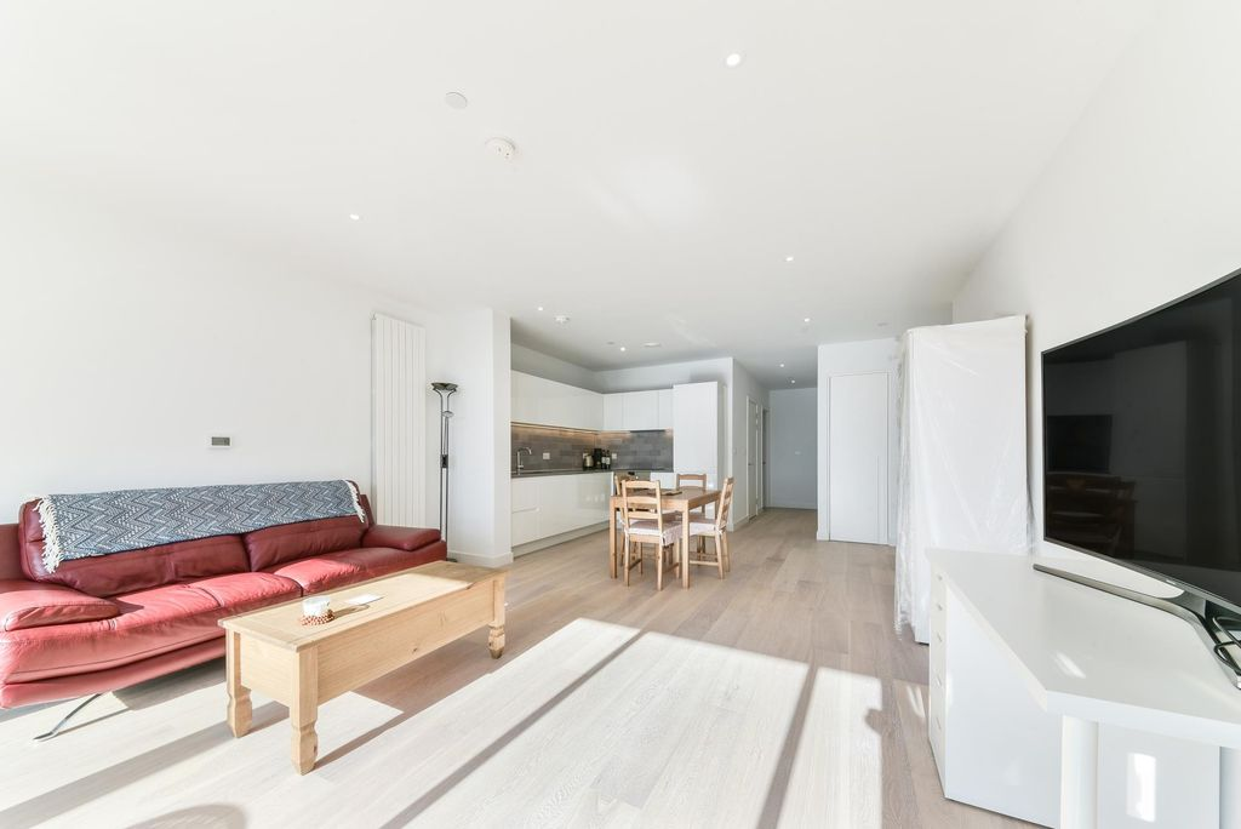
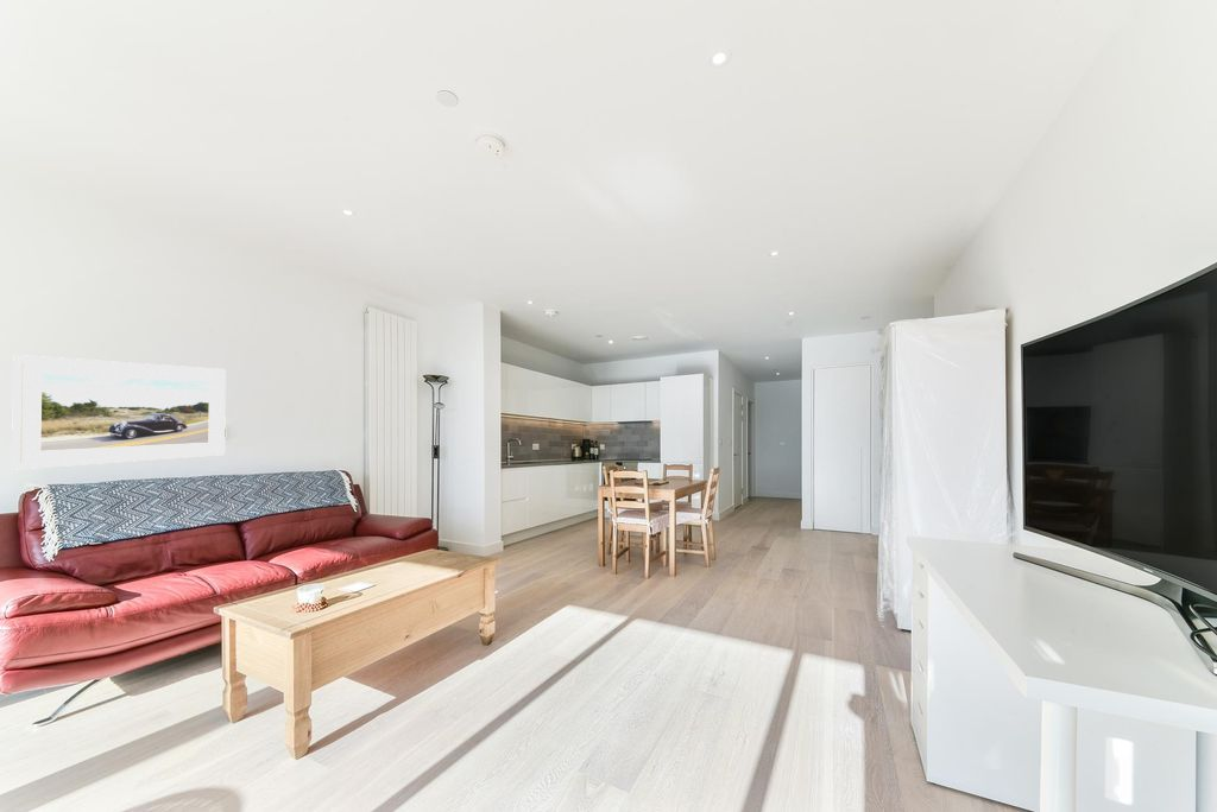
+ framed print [11,354,227,471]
